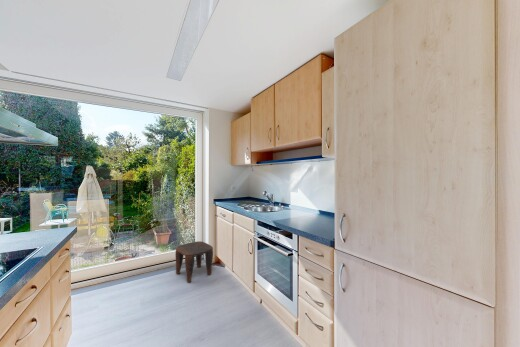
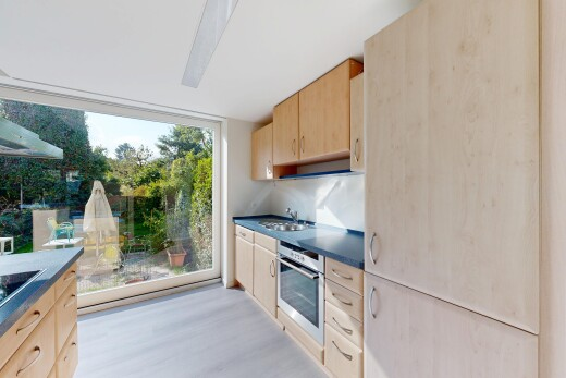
- stool [174,240,214,283]
